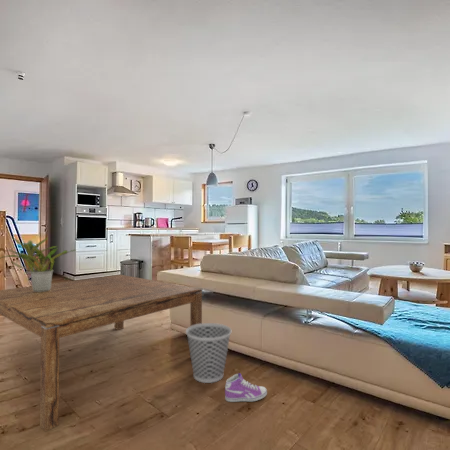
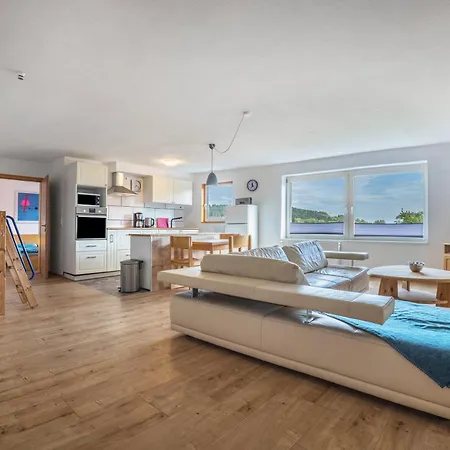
- sneaker [224,372,268,403]
- wastebasket [185,322,232,384]
- coffee table [0,274,203,432]
- potted plant [0,236,77,292]
